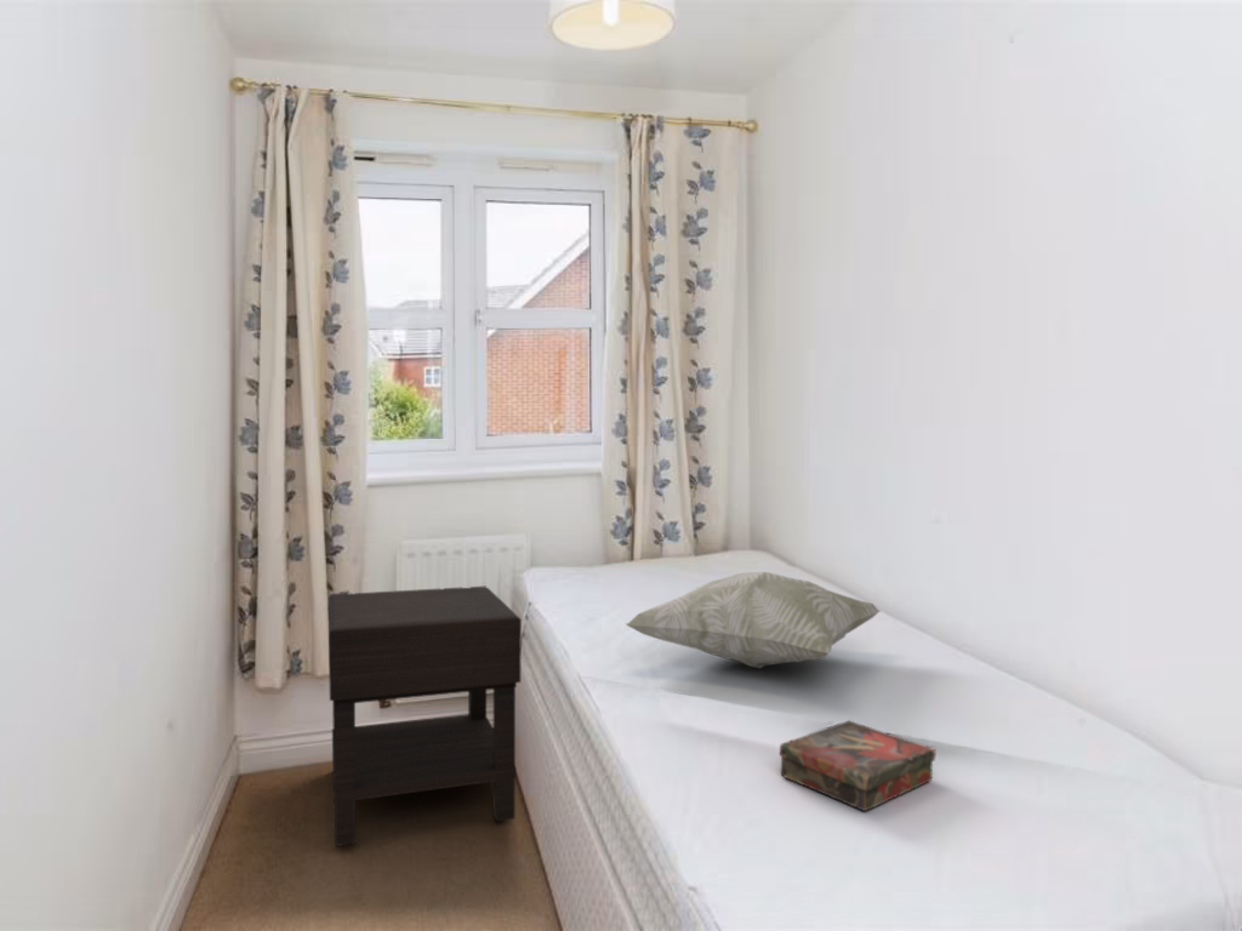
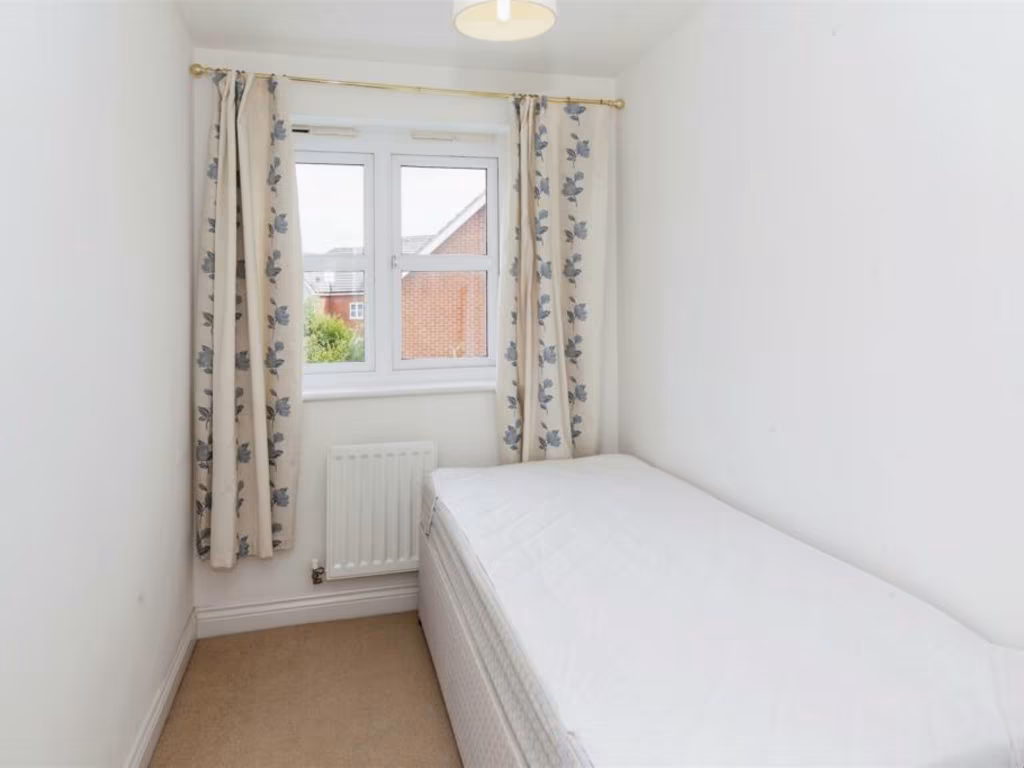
- decorative pillow [625,571,882,669]
- book [779,720,938,812]
- nightstand [327,586,523,847]
